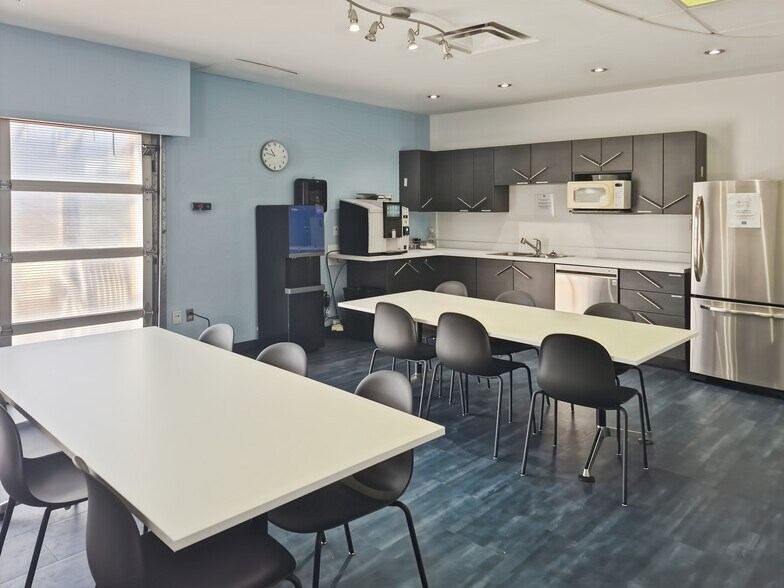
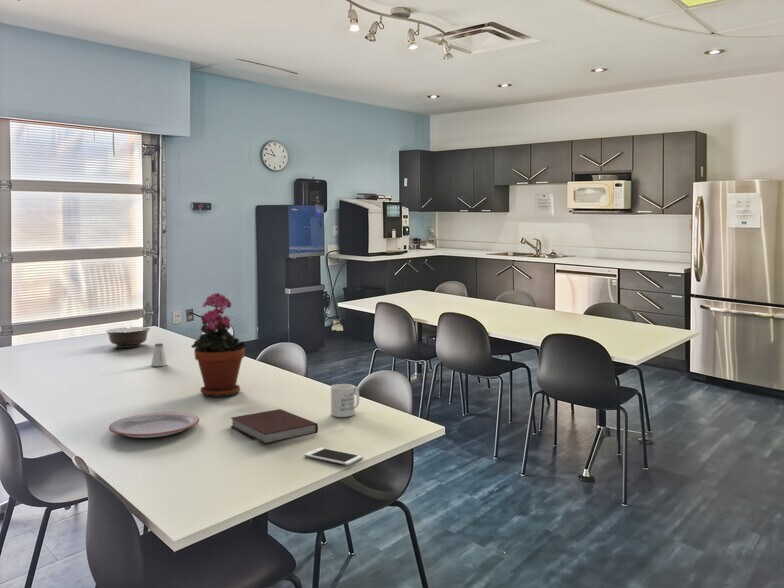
+ plate [108,411,200,439]
+ saltshaker [150,342,169,367]
+ mug [330,383,360,418]
+ potted plant [190,292,248,398]
+ notebook [230,408,319,445]
+ cell phone [303,446,364,466]
+ bowl [105,326,151,349]
